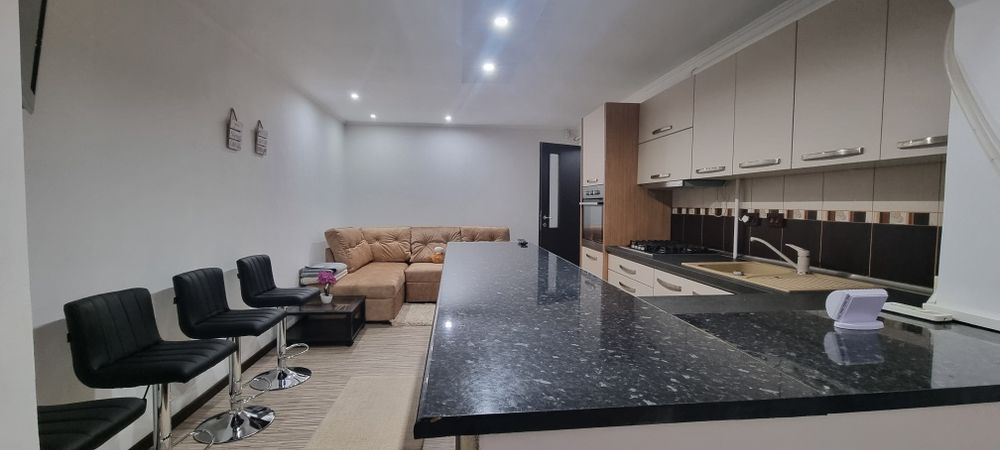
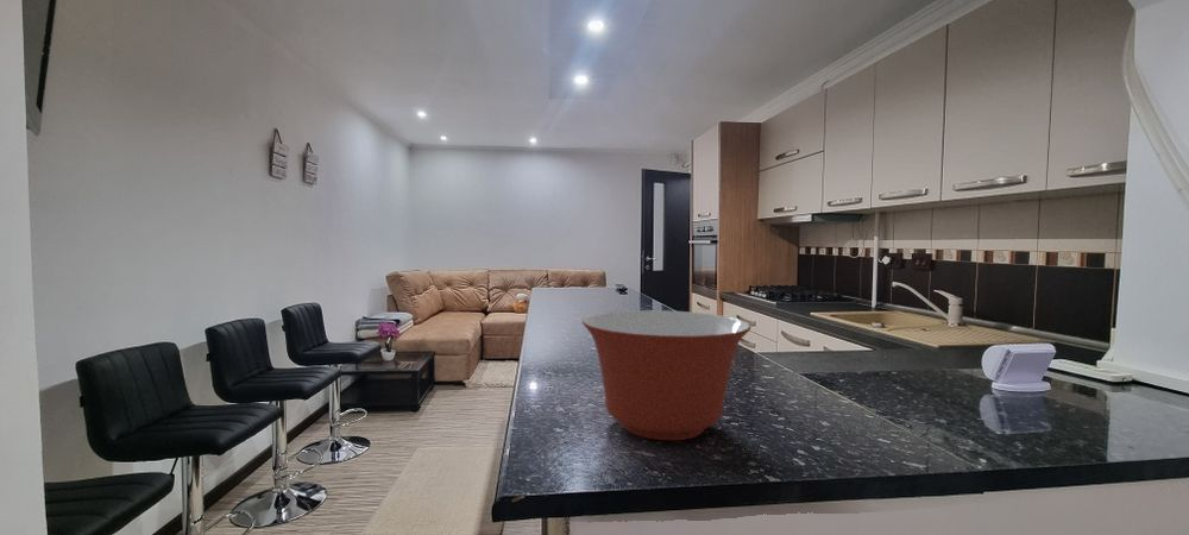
+ mixing bowl [581,309,753,441]
